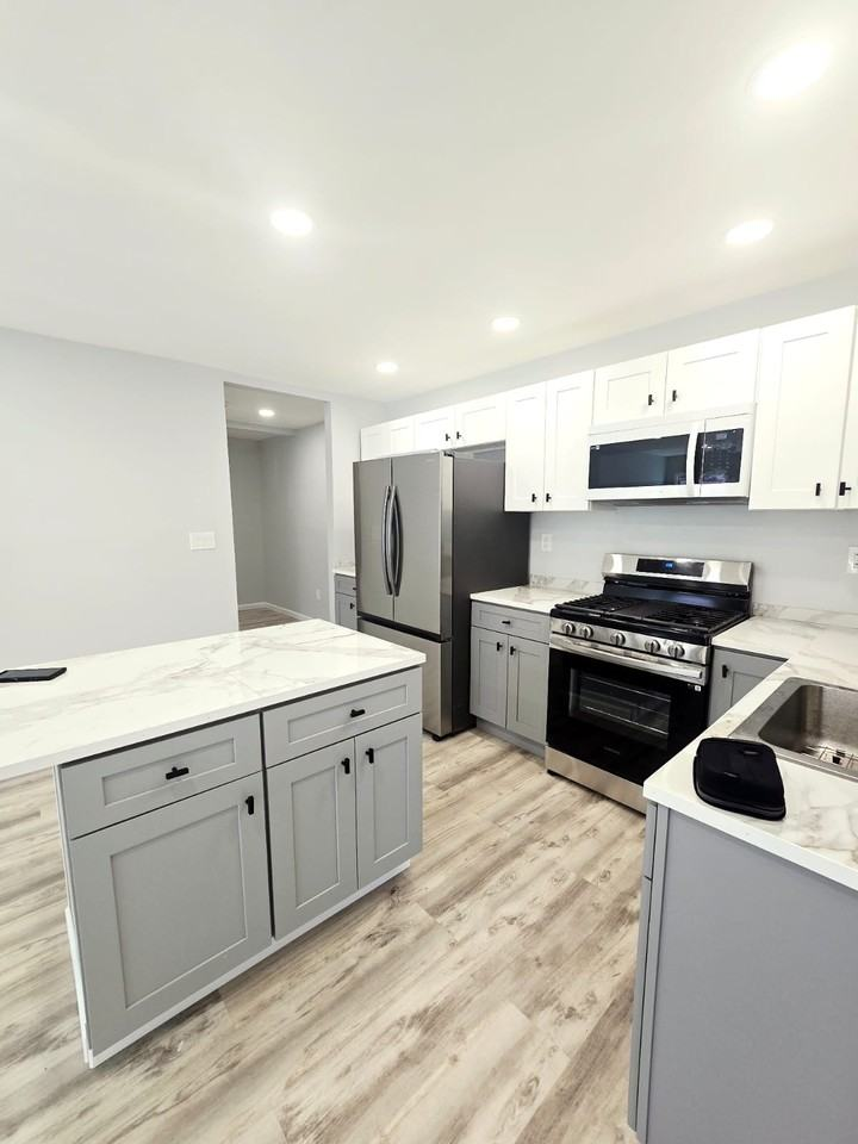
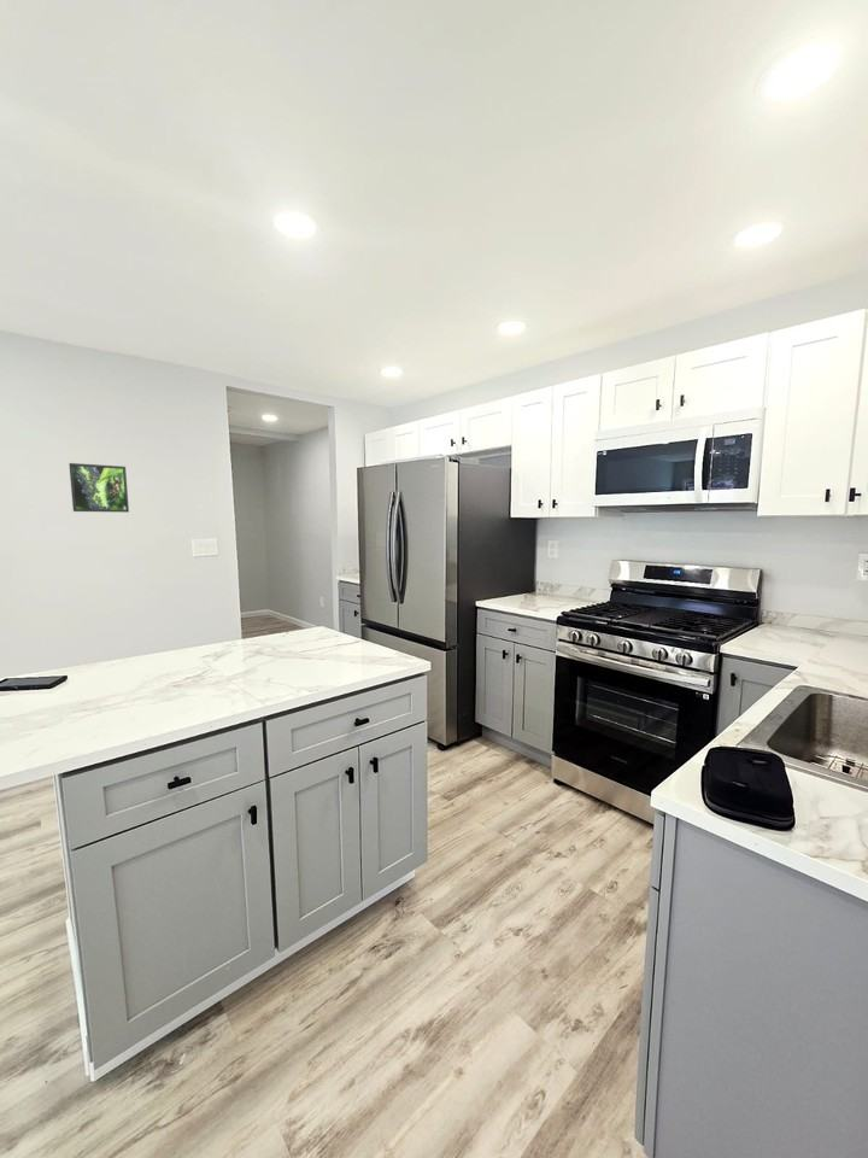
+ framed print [69,462,130,514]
